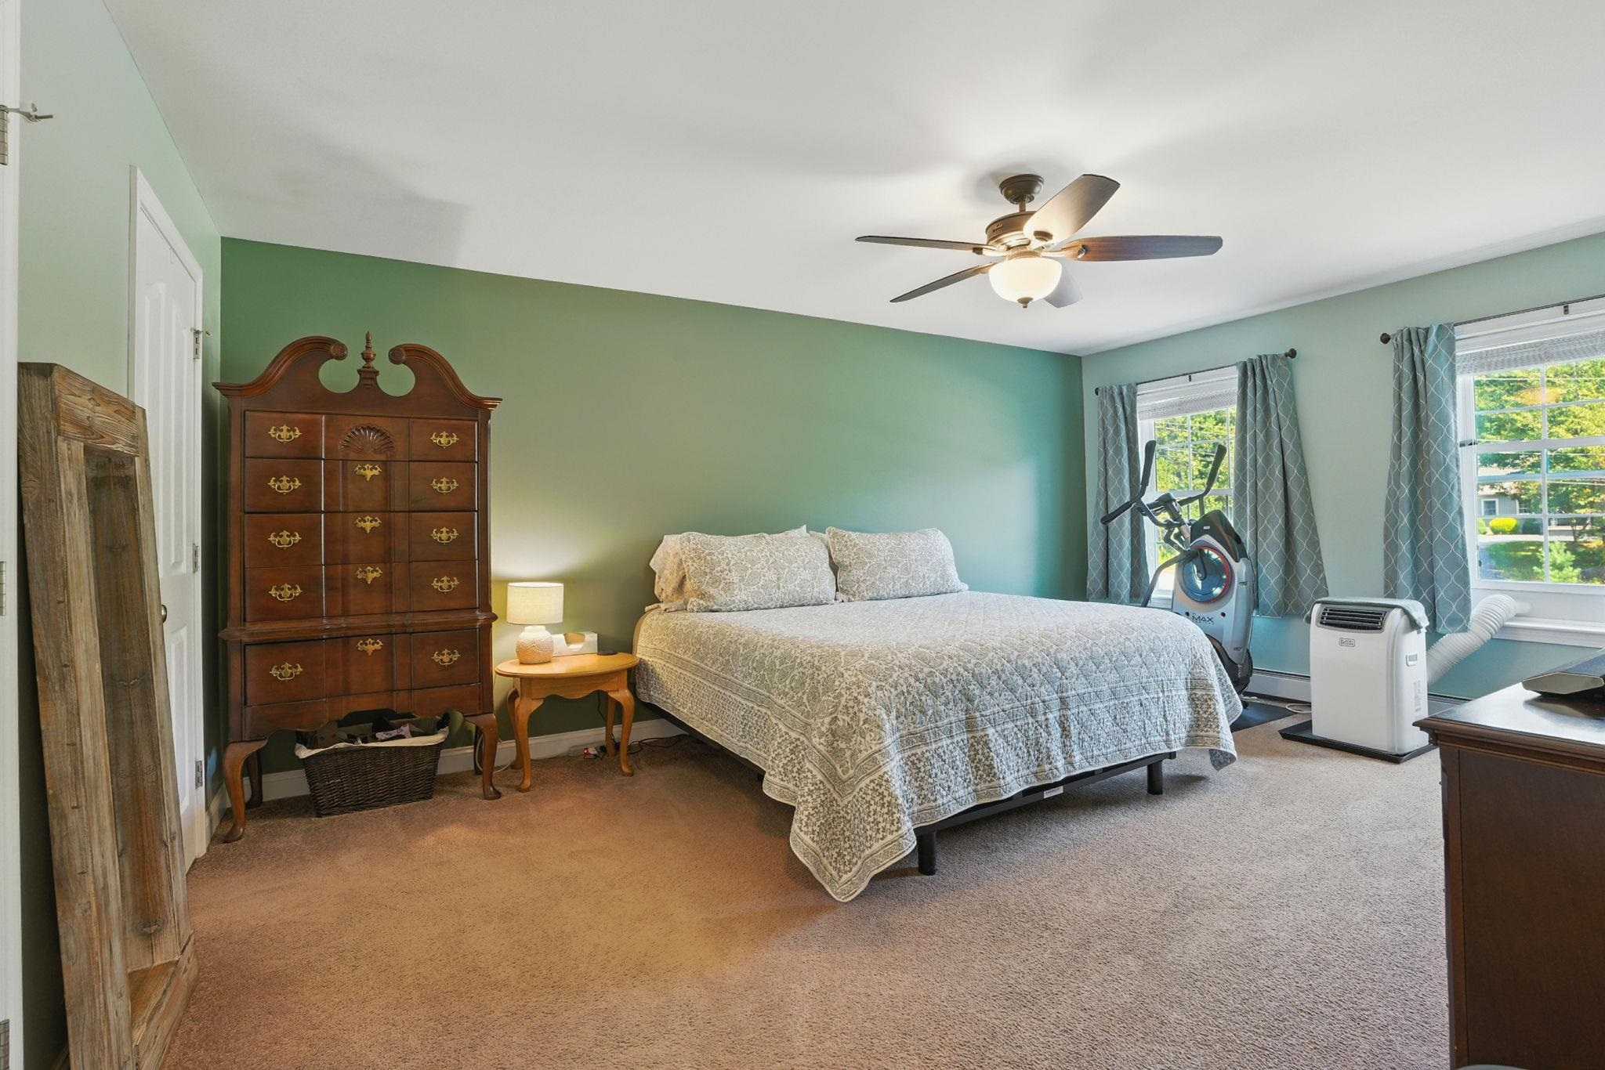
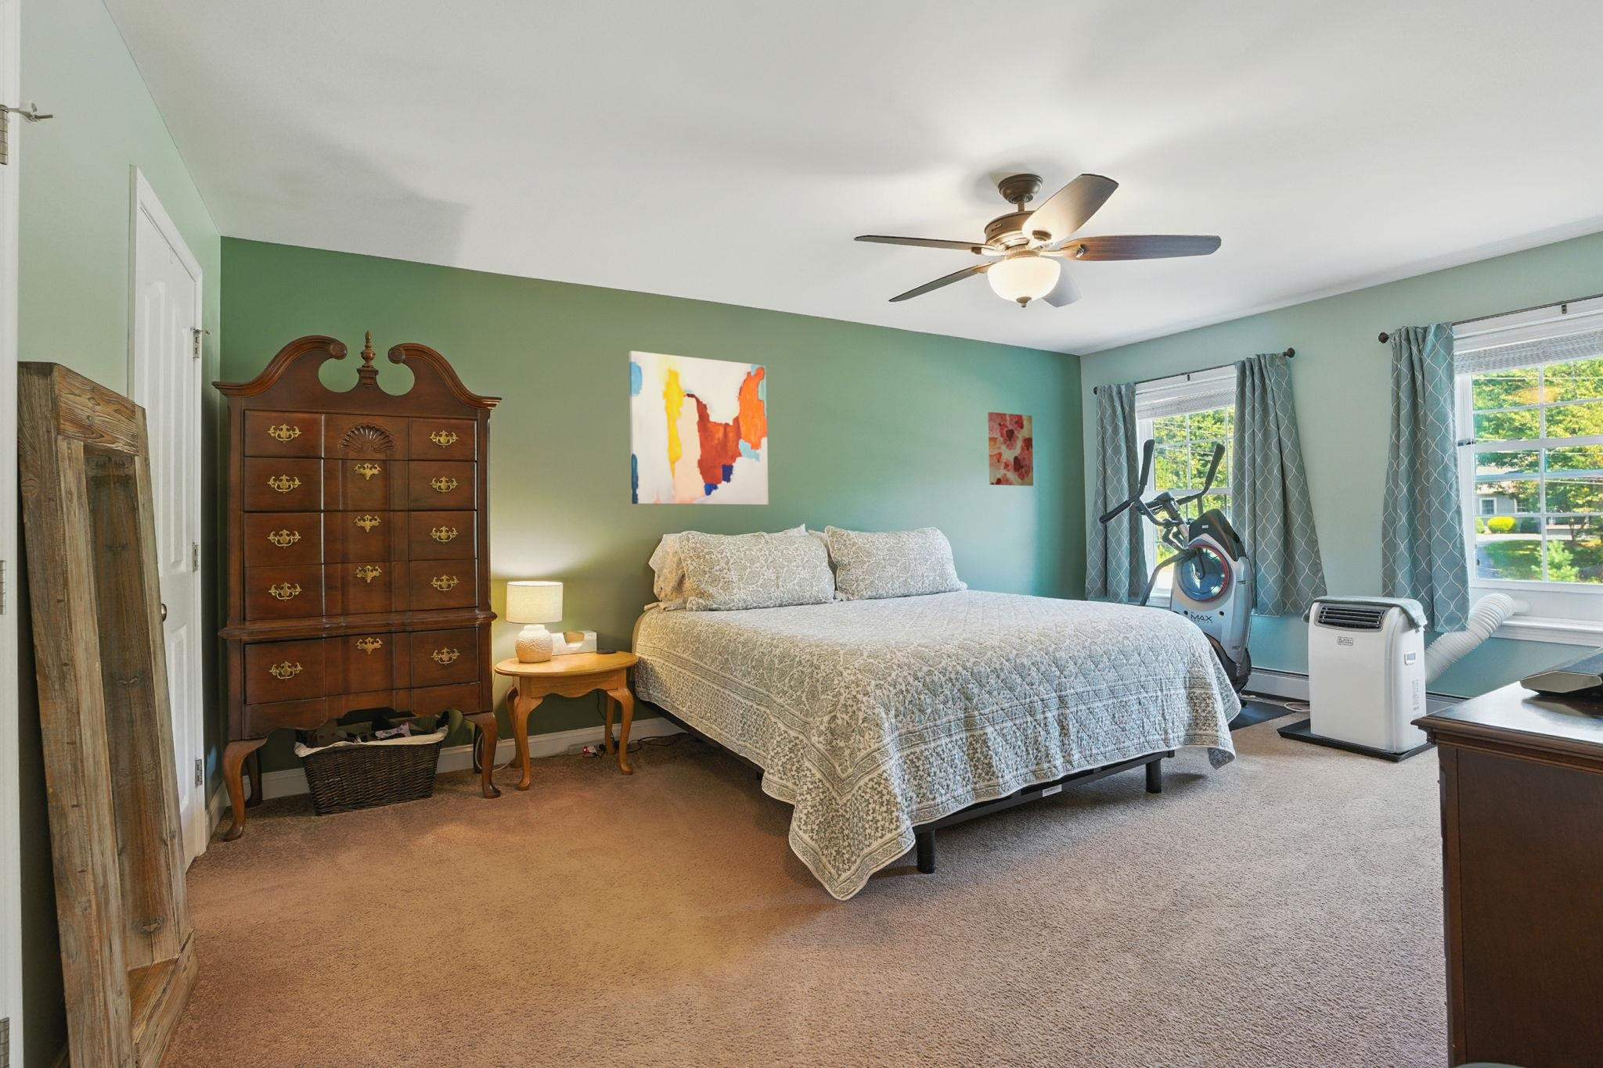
+ wall art [629,350,769,505]
+ wall art [988,411,1034,486]
